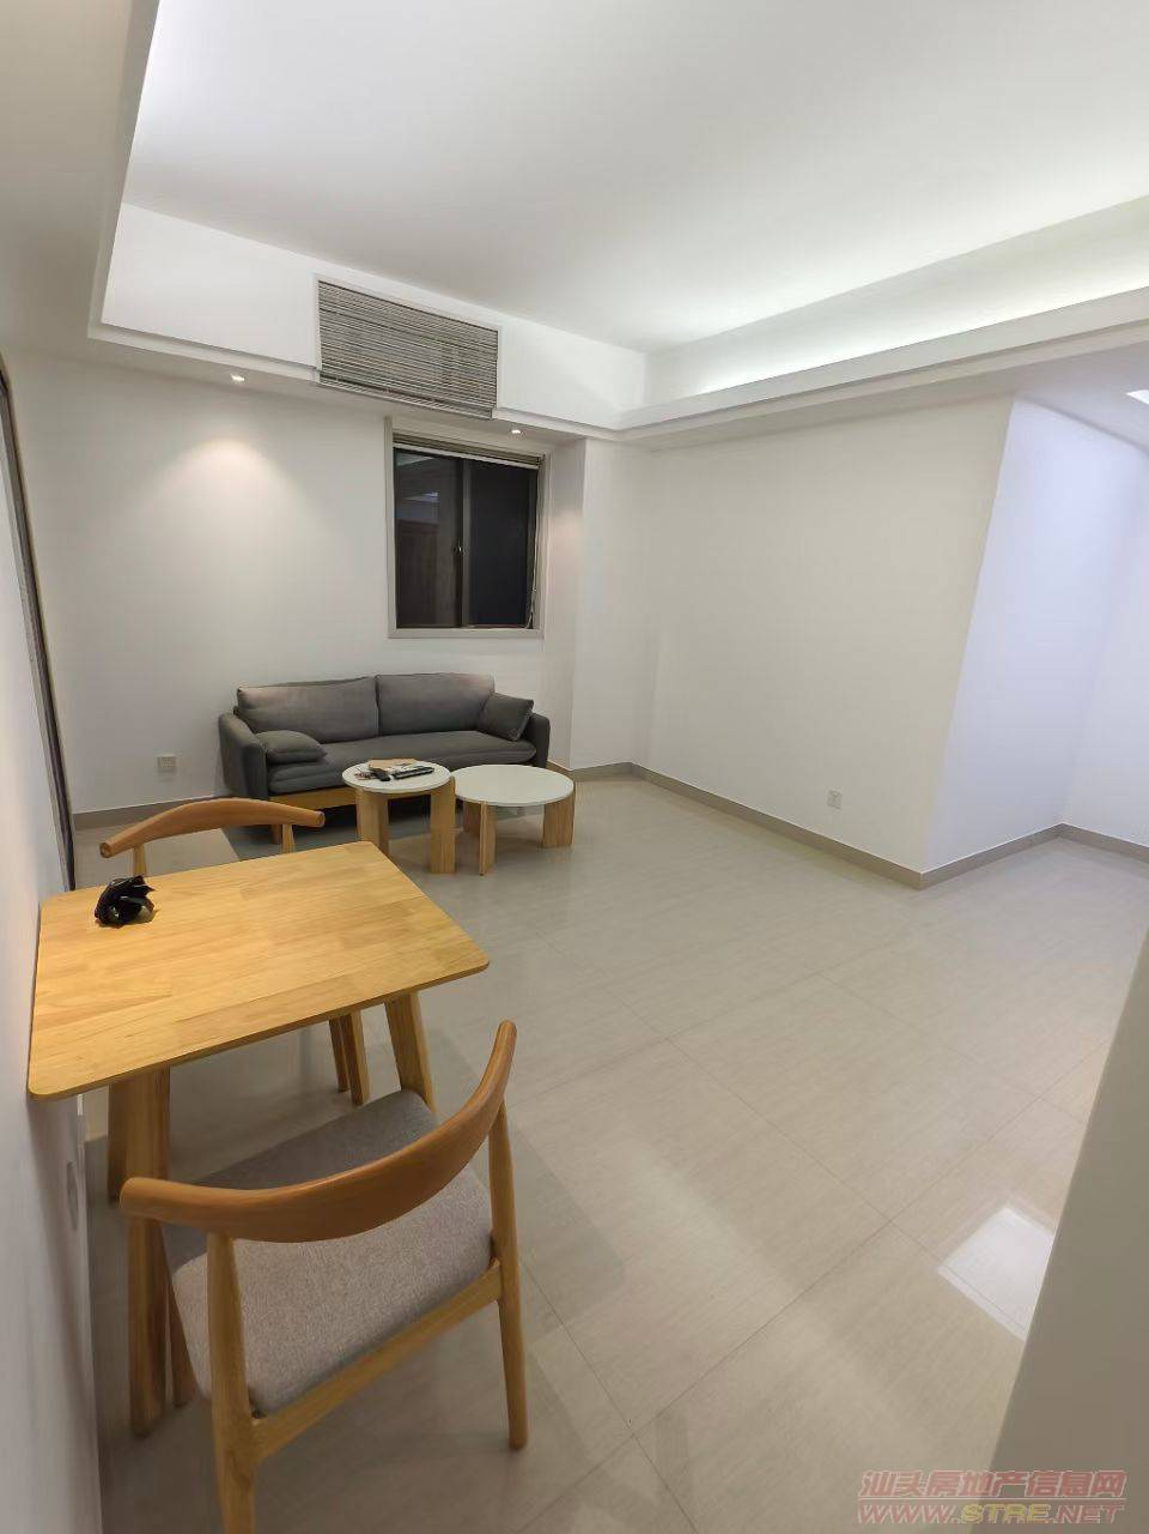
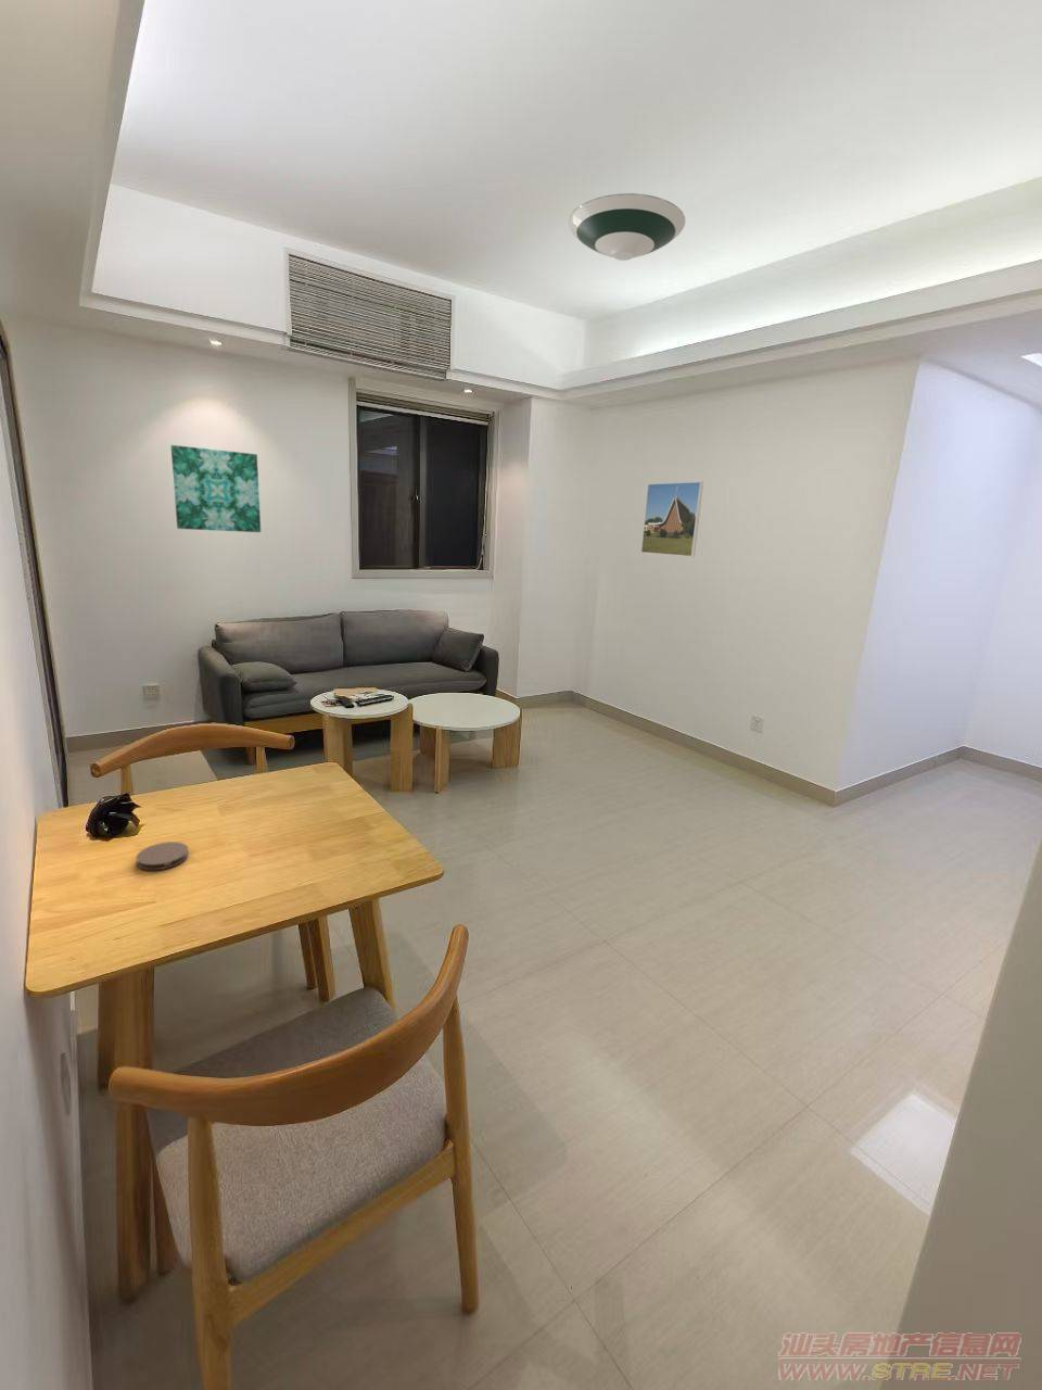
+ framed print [640,482,705,558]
+ coaster [136,841,190,871]
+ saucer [568,193,686,262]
+ wall art [170,444,262,533]
